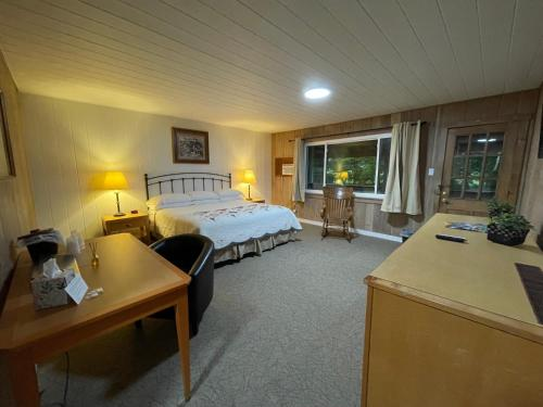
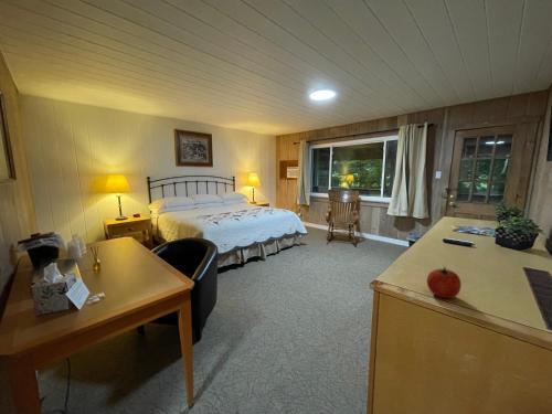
+ apple [426,266,463,299]
